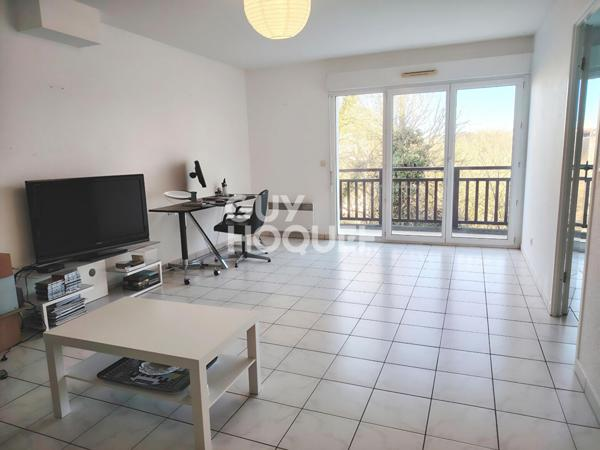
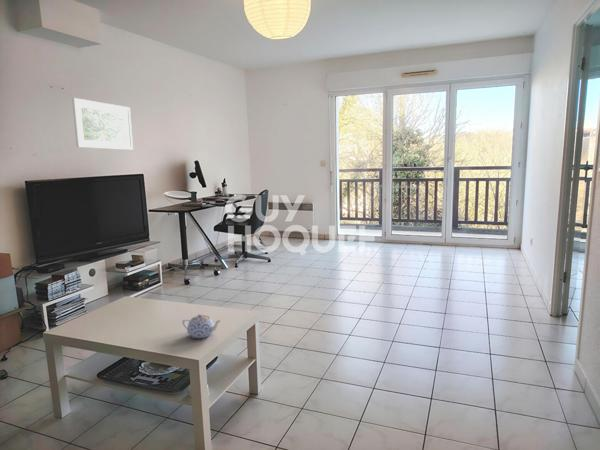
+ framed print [71,97,134,151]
+ teapot [181,313,222,339]
